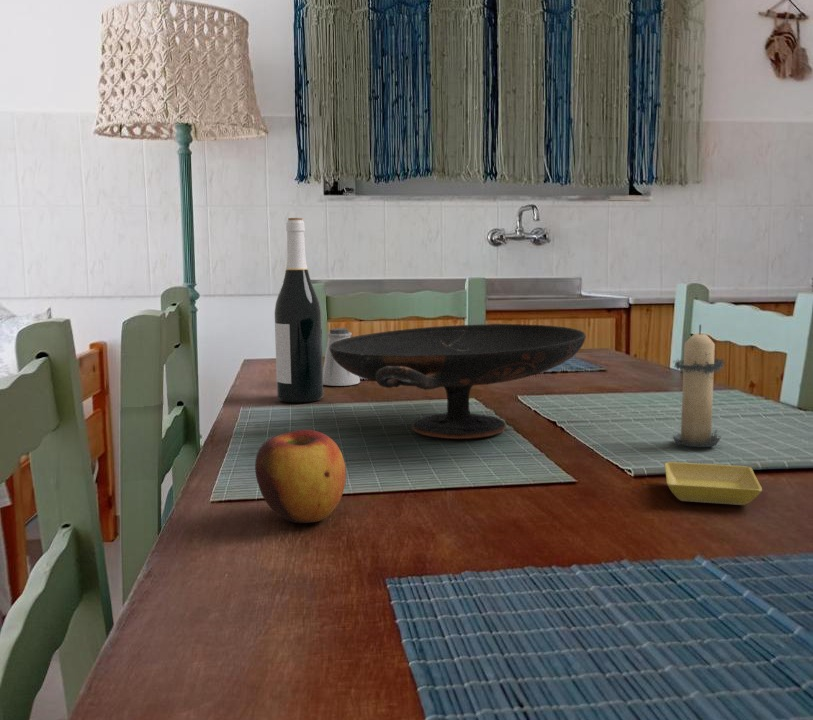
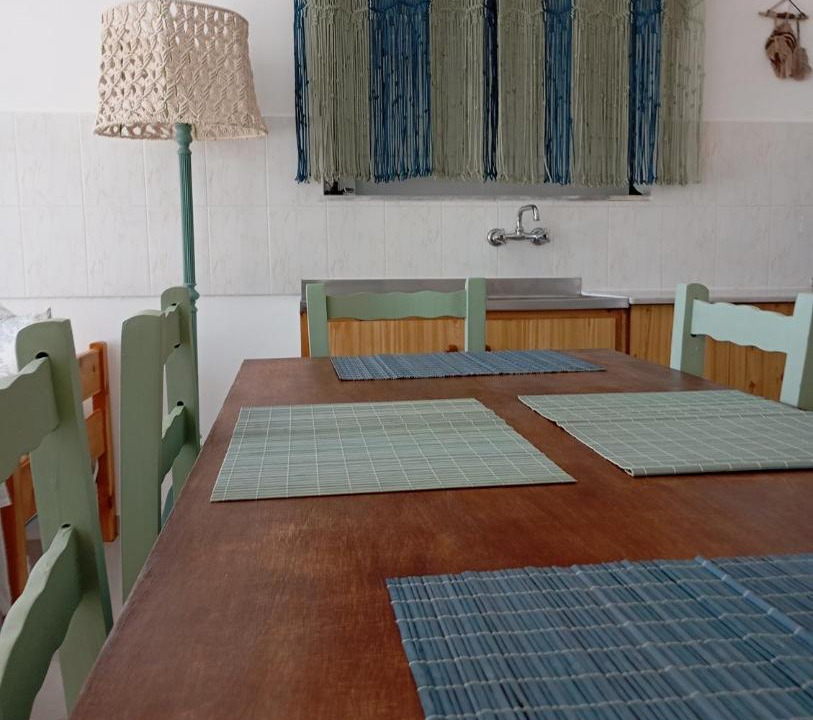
- apple [254,429,347,524]
- decorative bowl [329,322,587,440]
- saltshaker [323,327,361,387]
- saucer [664,461,763,506]
- wine bottle [273,217,324,404]
- candle [672,324,726,448]
